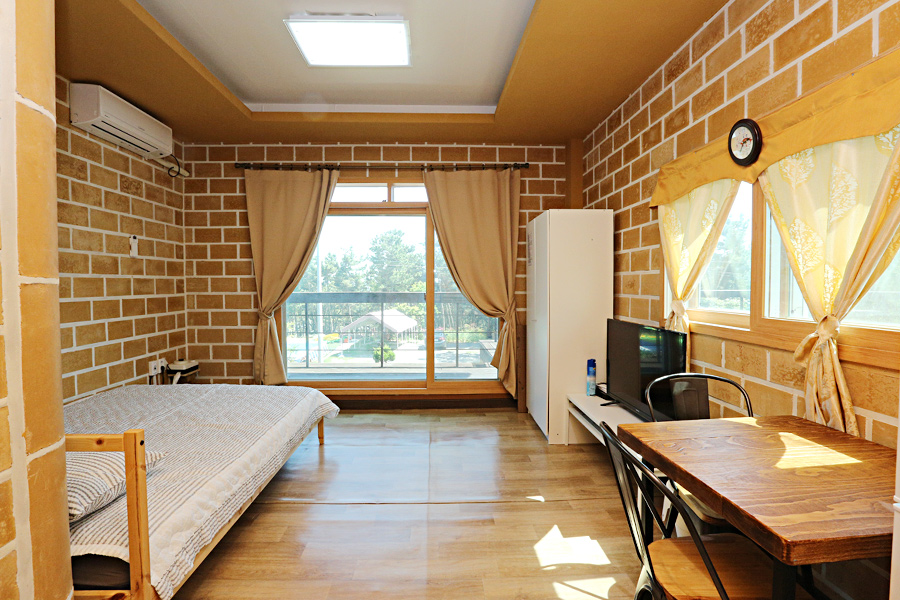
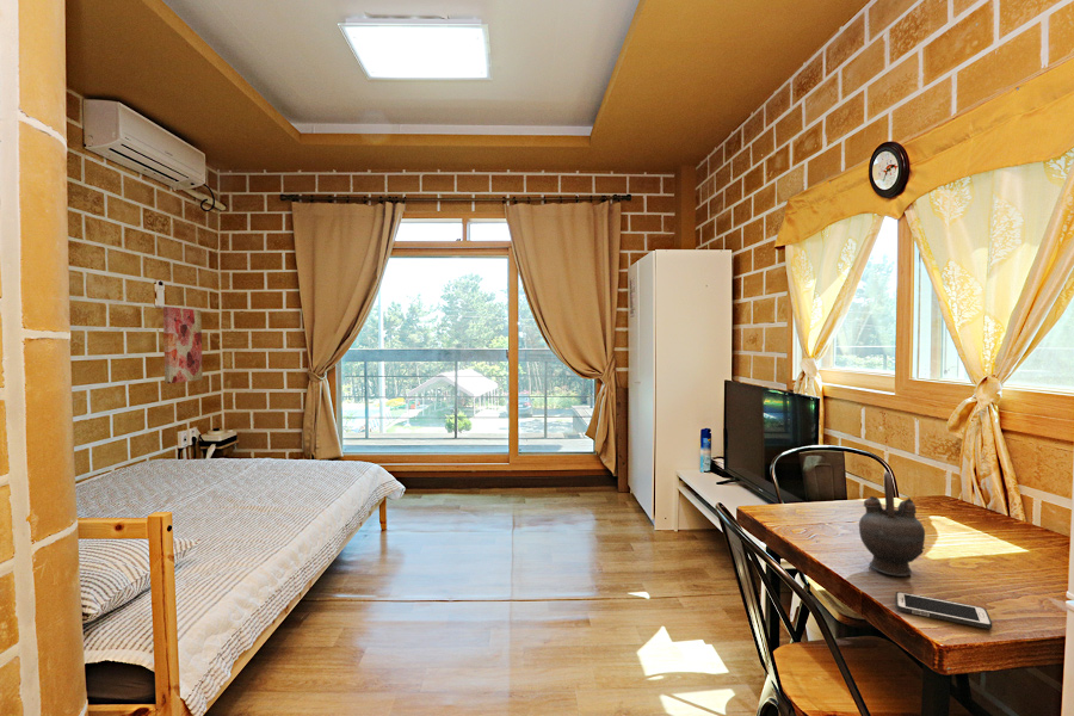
+ wall art [162,305,204,384]
+ teapot [858,471,926,578]
+ cell phone [894,591,993,630]
